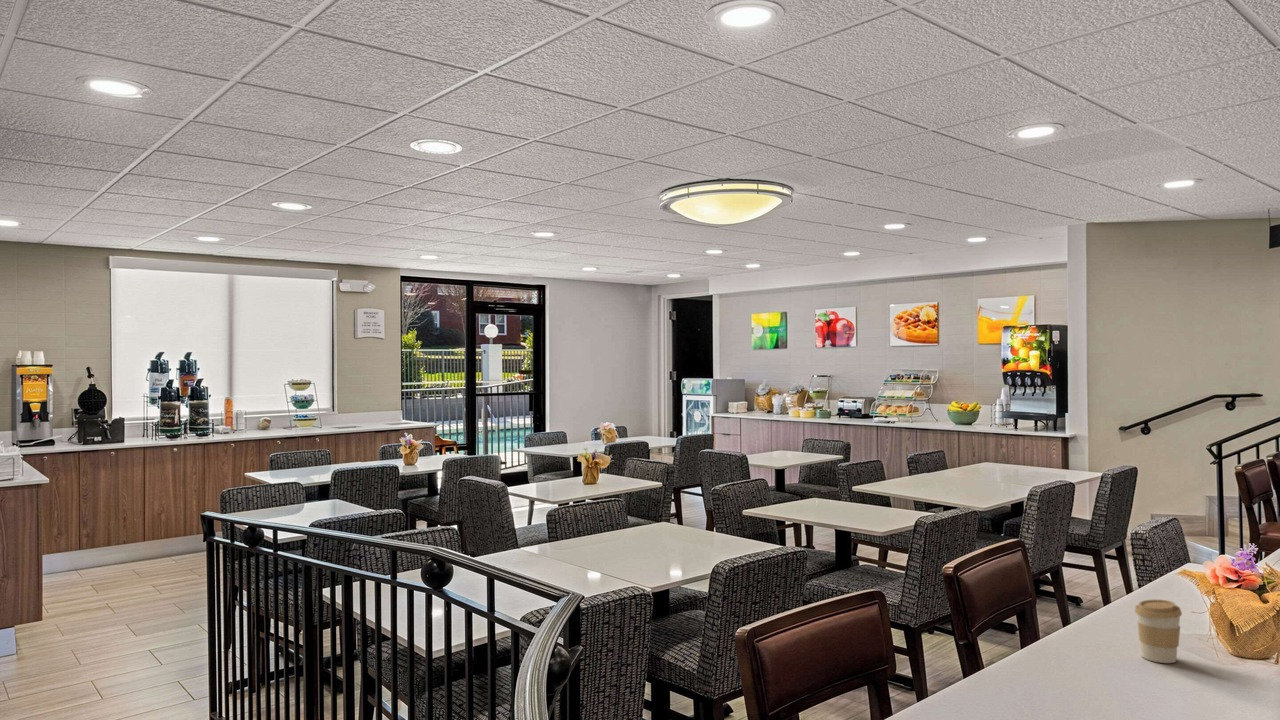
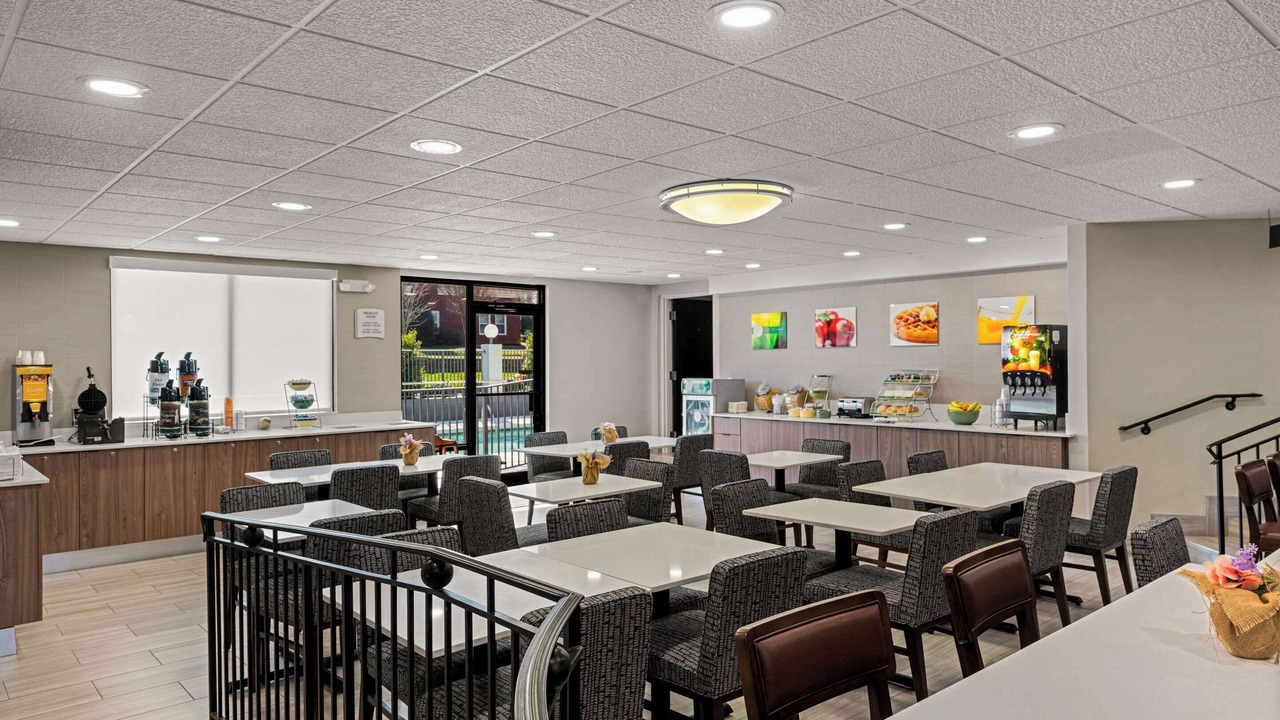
- coffee cup [1134,599,1183,664]
